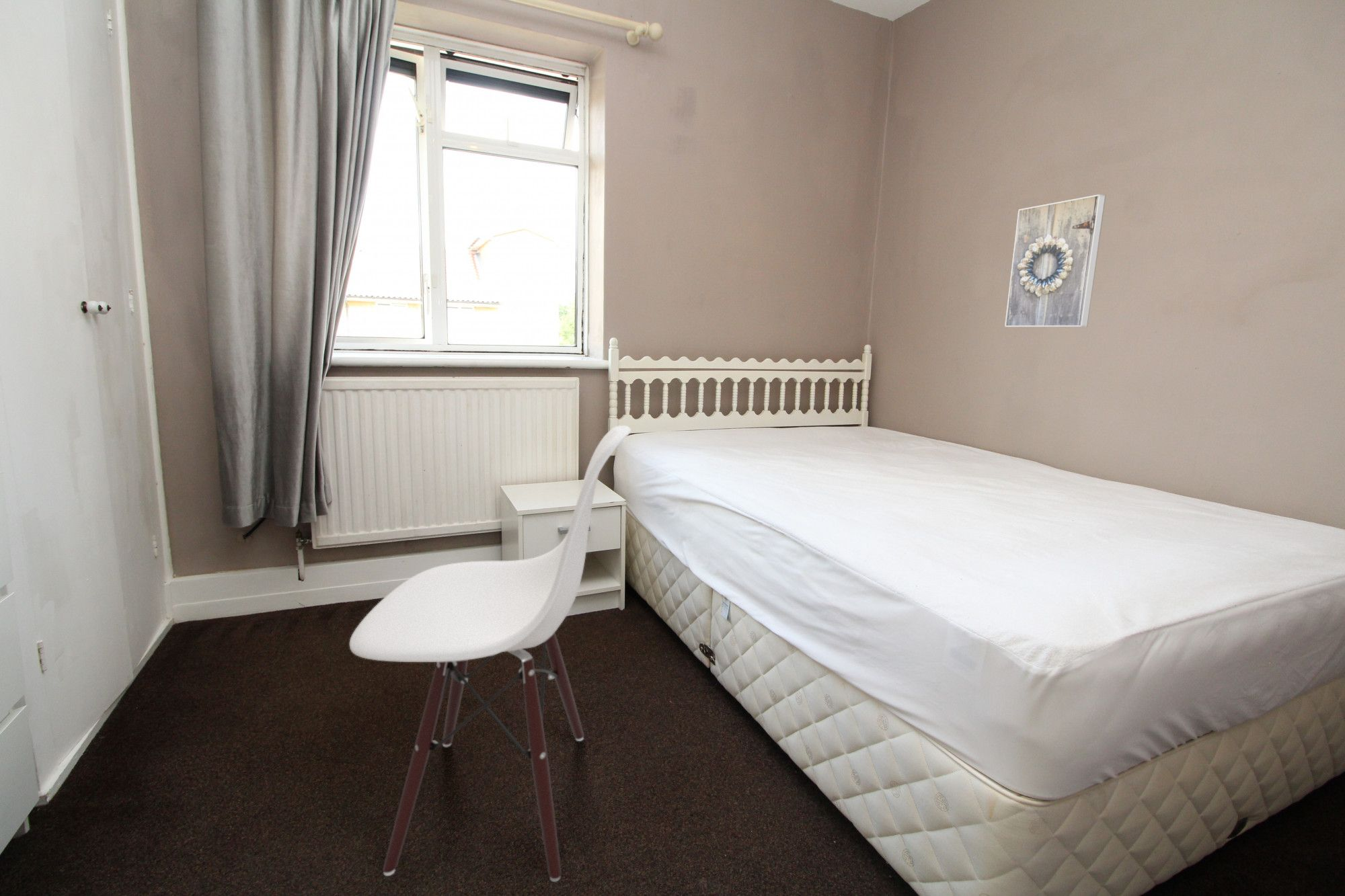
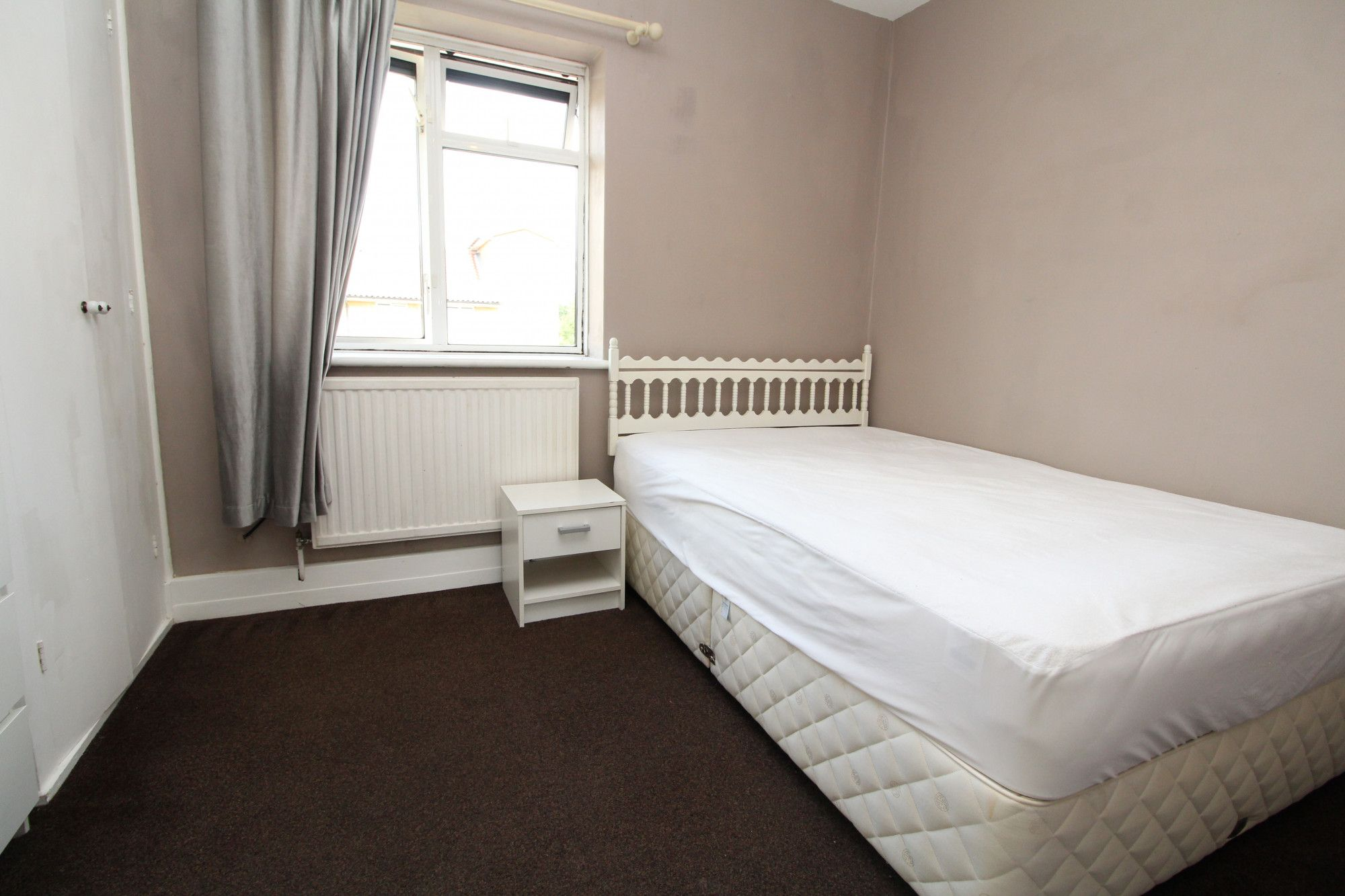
- chair [349,425,632,883]
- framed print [1004,194,1106,327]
